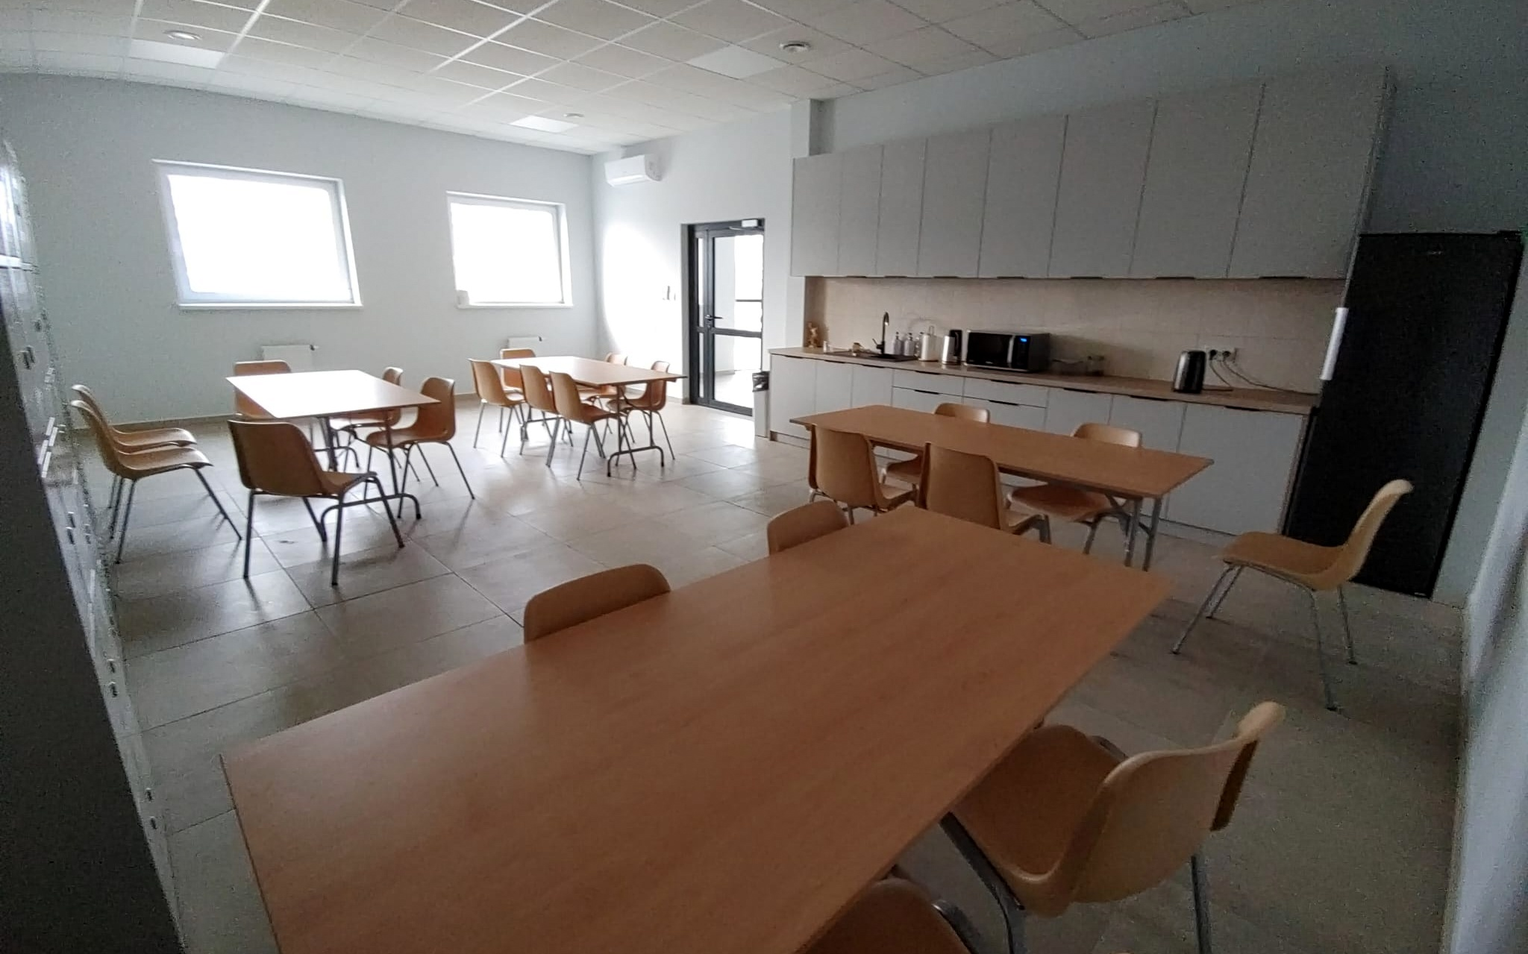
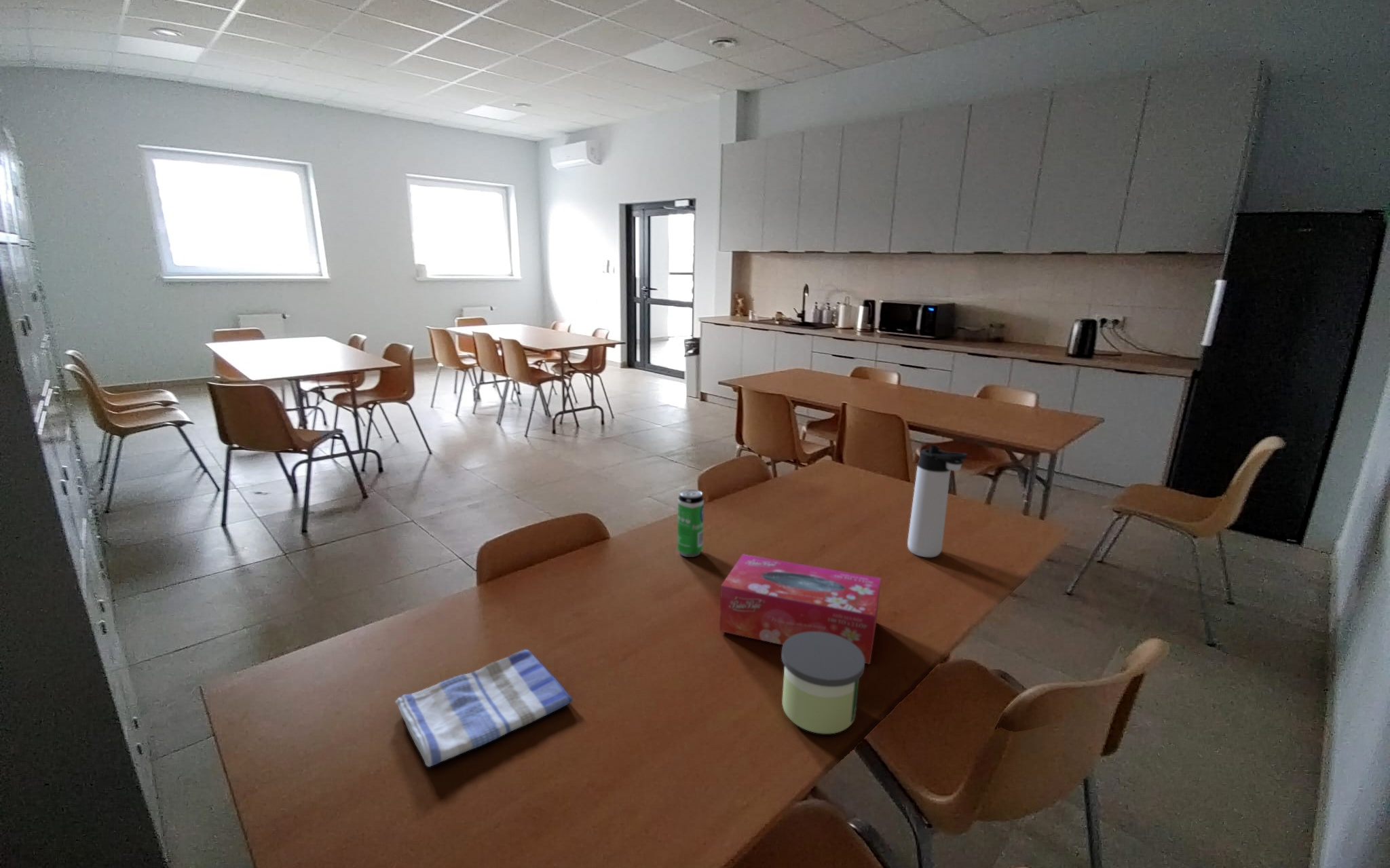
+ dish towel [394,649,574,768]
+ tissue box [719,554,882,665]
+ beverage can [677,489,705,558]
+ candle [781,632,865,734]
+ thermos bottle [907,445,968,558]
